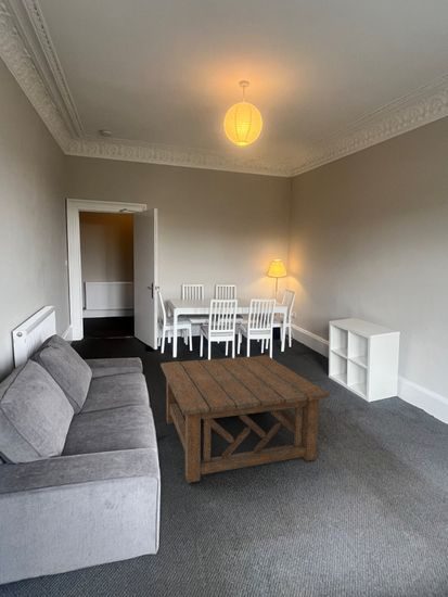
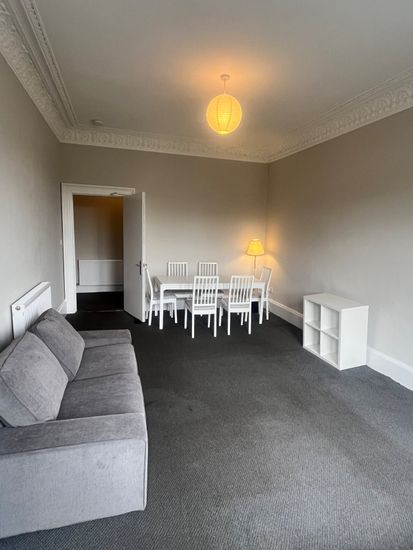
- coffee table [159,354,331,484]
